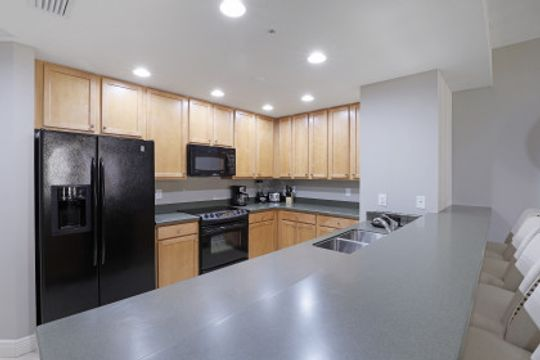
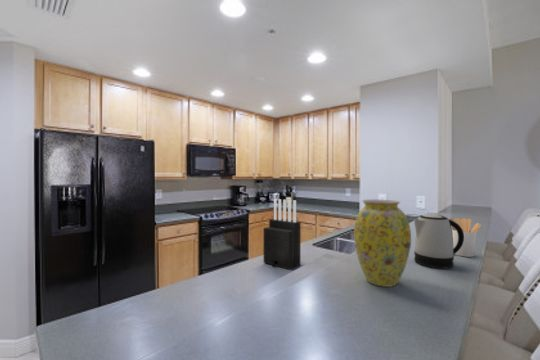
+ knife block [263,198,301,271]
+ vase [353,199,412,288]
+ utensil holder [450,217,482,258]
+ kettle [413,213,464,269]
